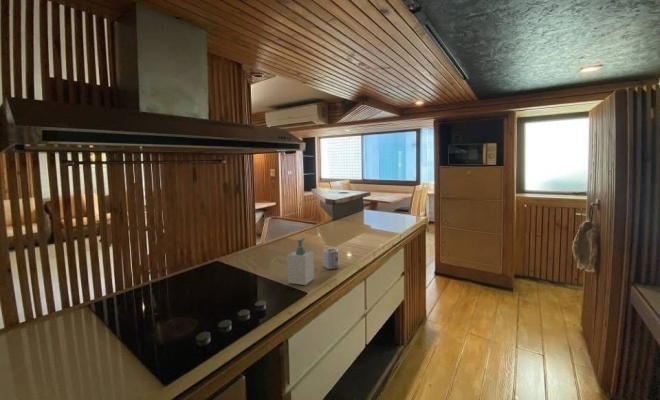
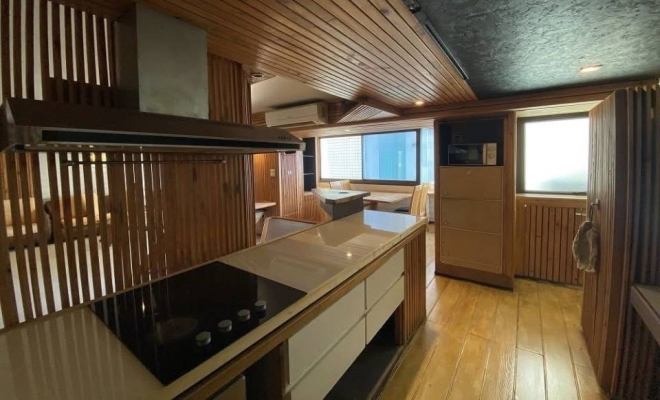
- cup [322,248,340,270]
- soap bottle [286,237,315,286]
